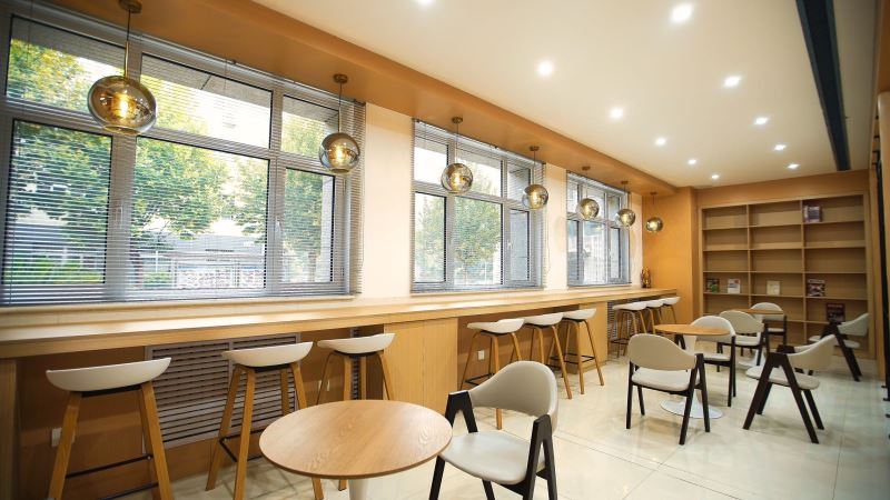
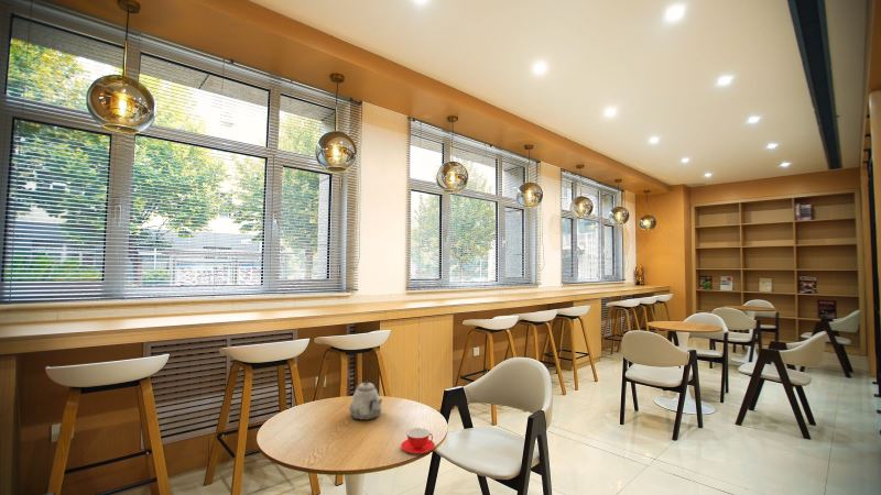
+ teacup [400,427,436,454]
+ teapot [348,380,383,421]
